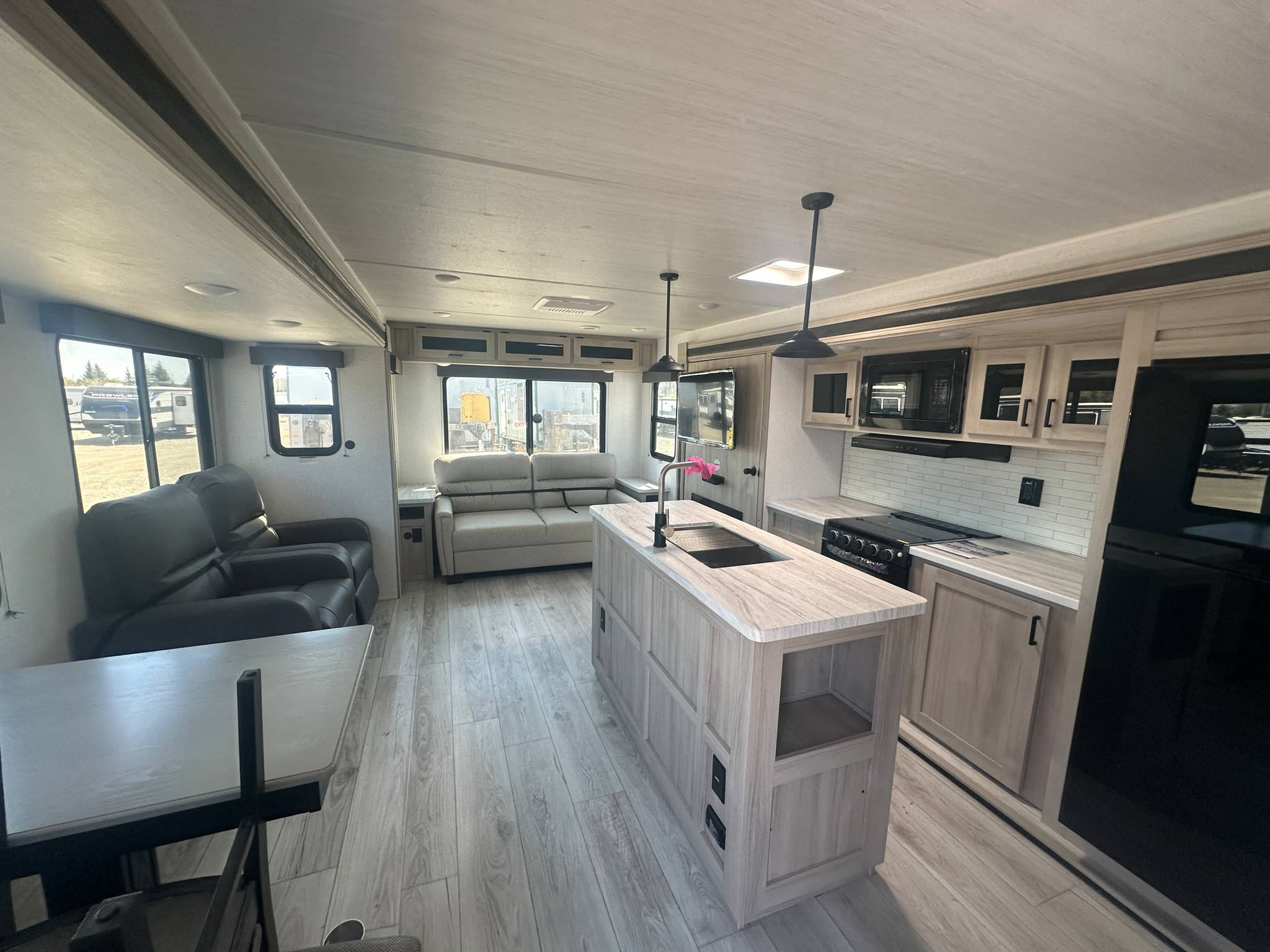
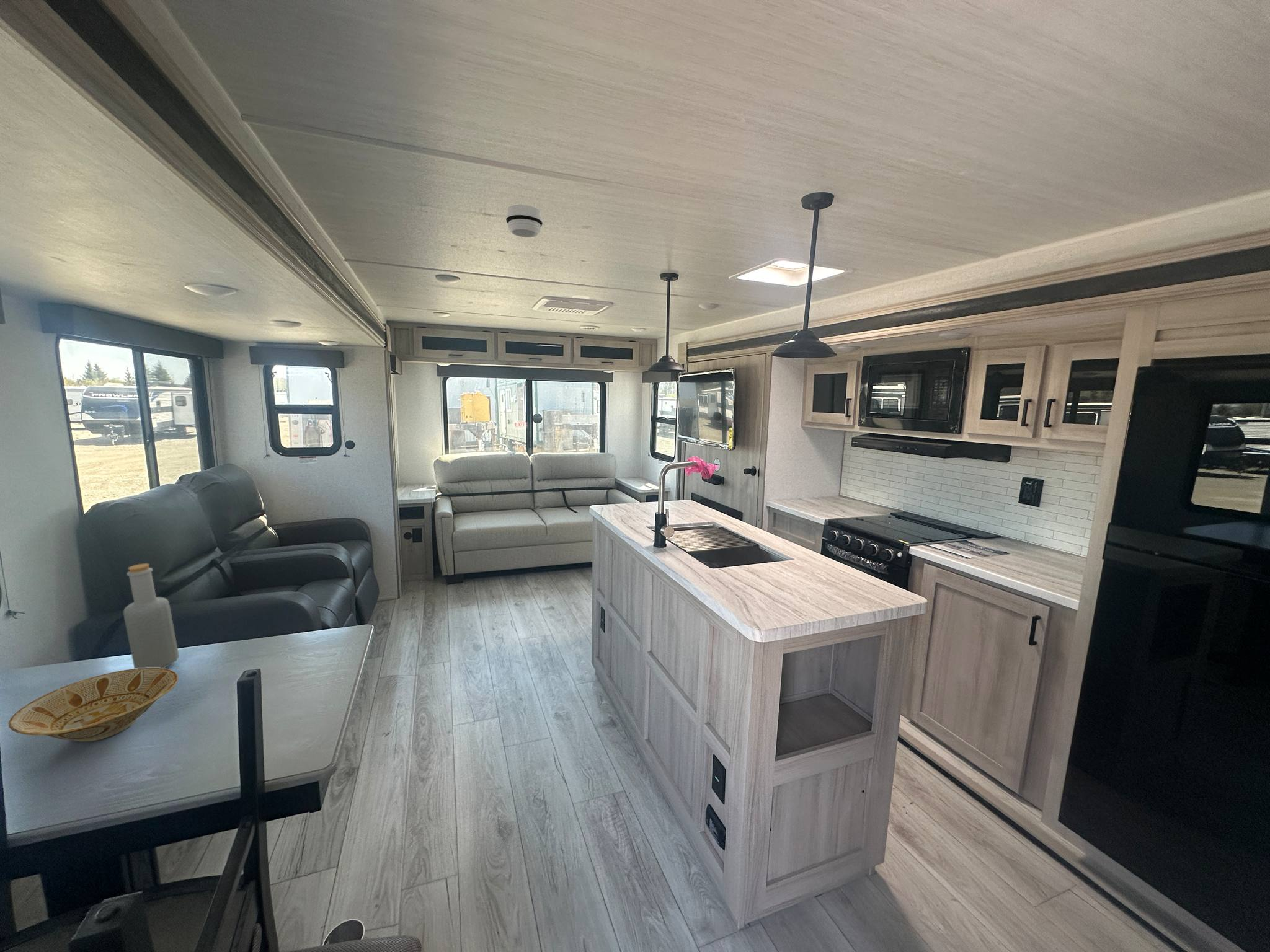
+ bowl [8,668,179,742]
+ bottle [123,563,179,669]
+ smoke detector [505,204,543,238]
